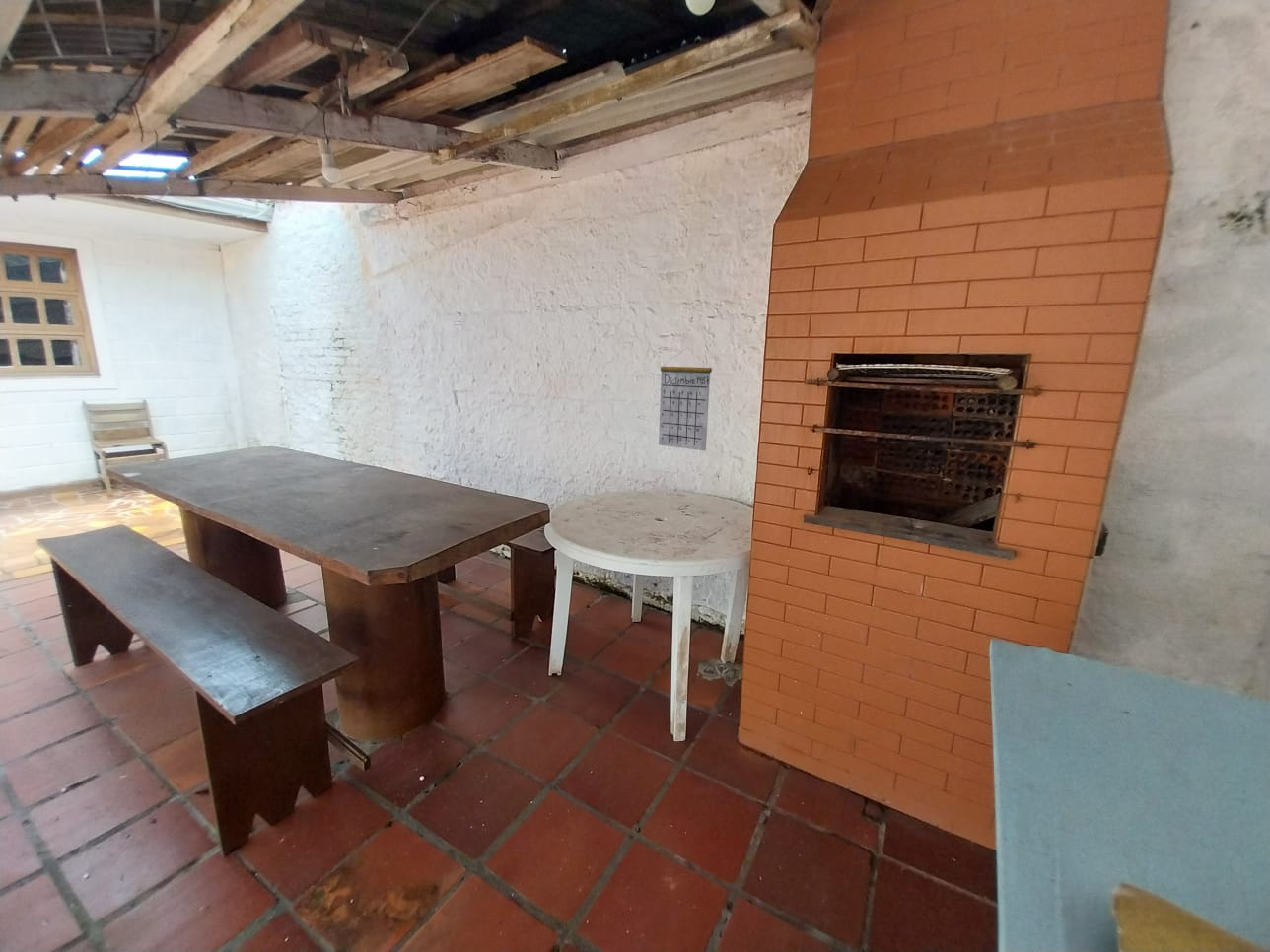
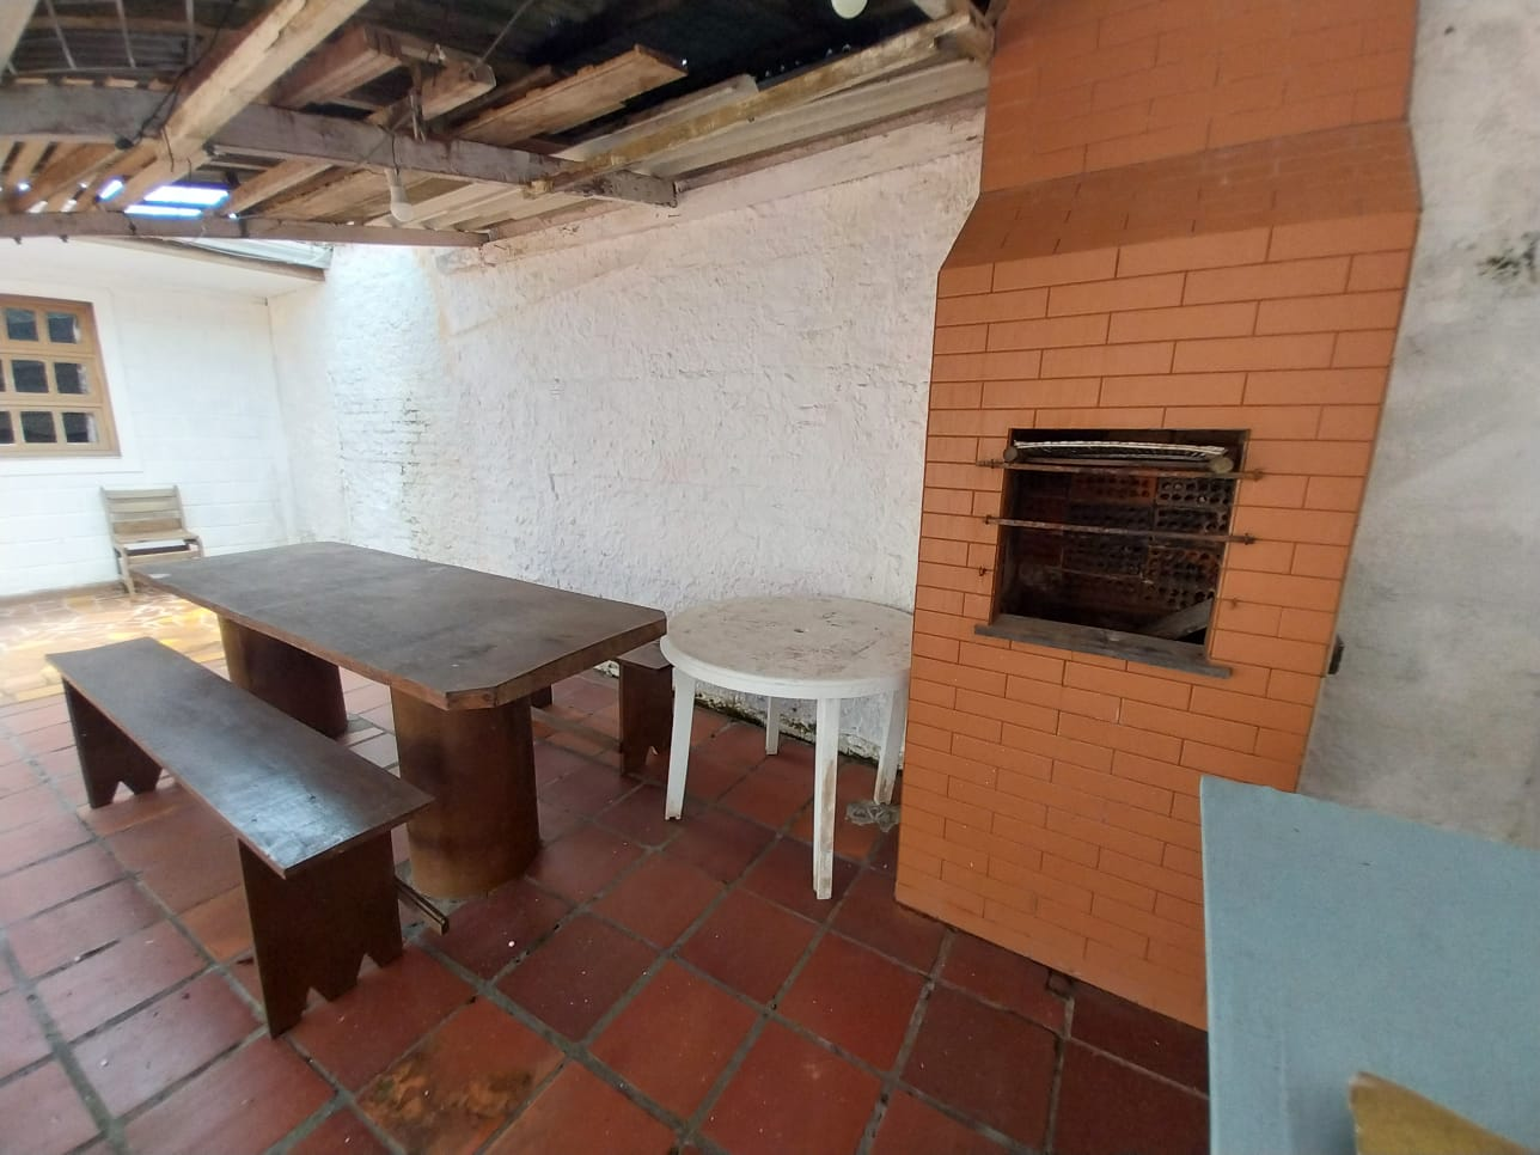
- calendar [658,348,713,451]
